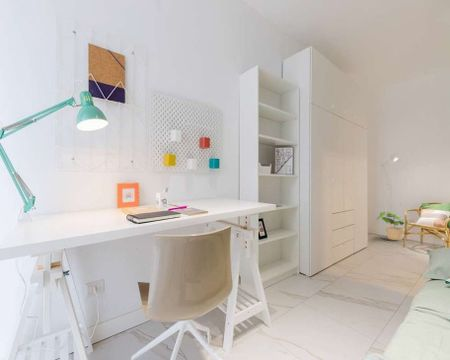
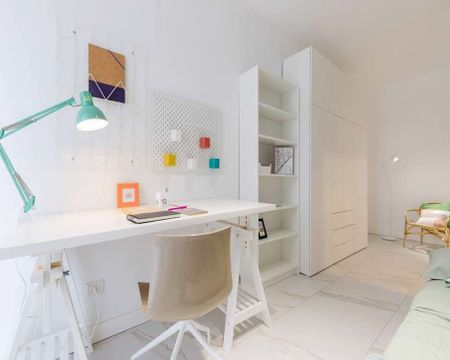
- potted plant [376,211,406,241]
